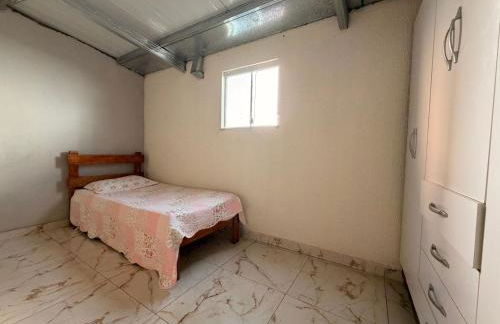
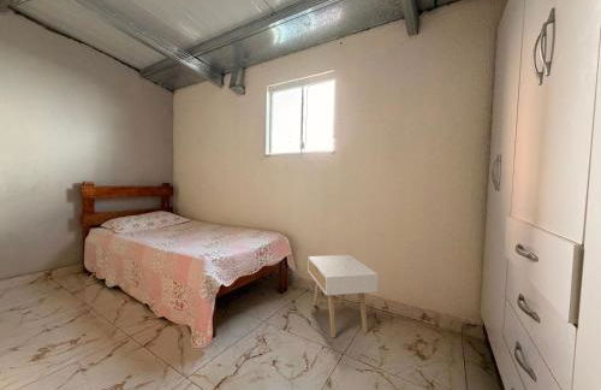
+ nightstand [307,254,380,338]
